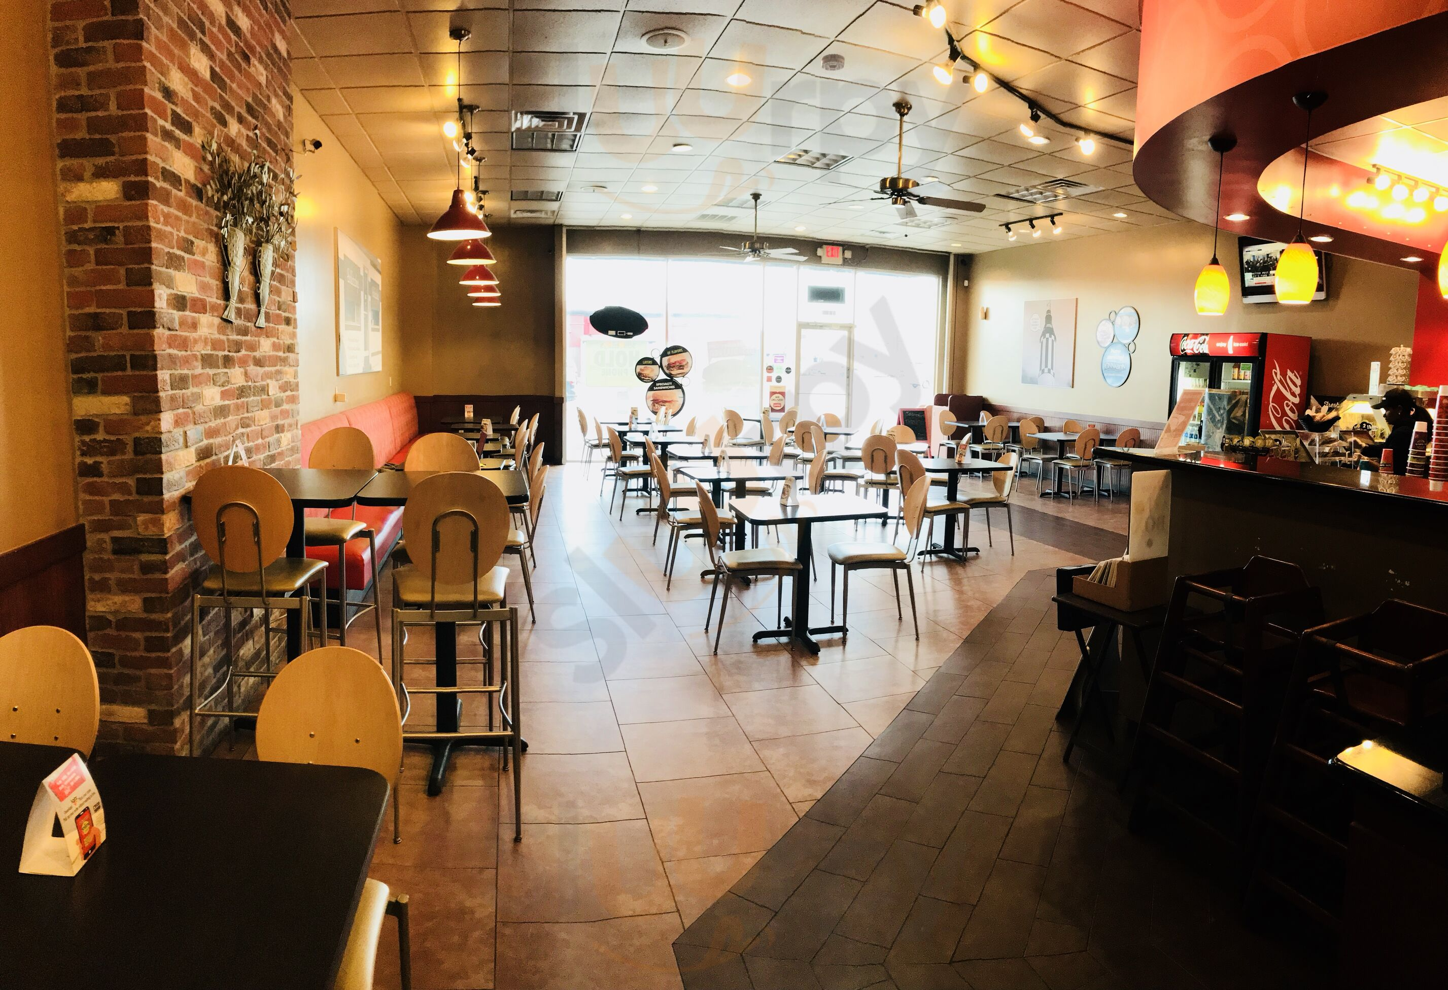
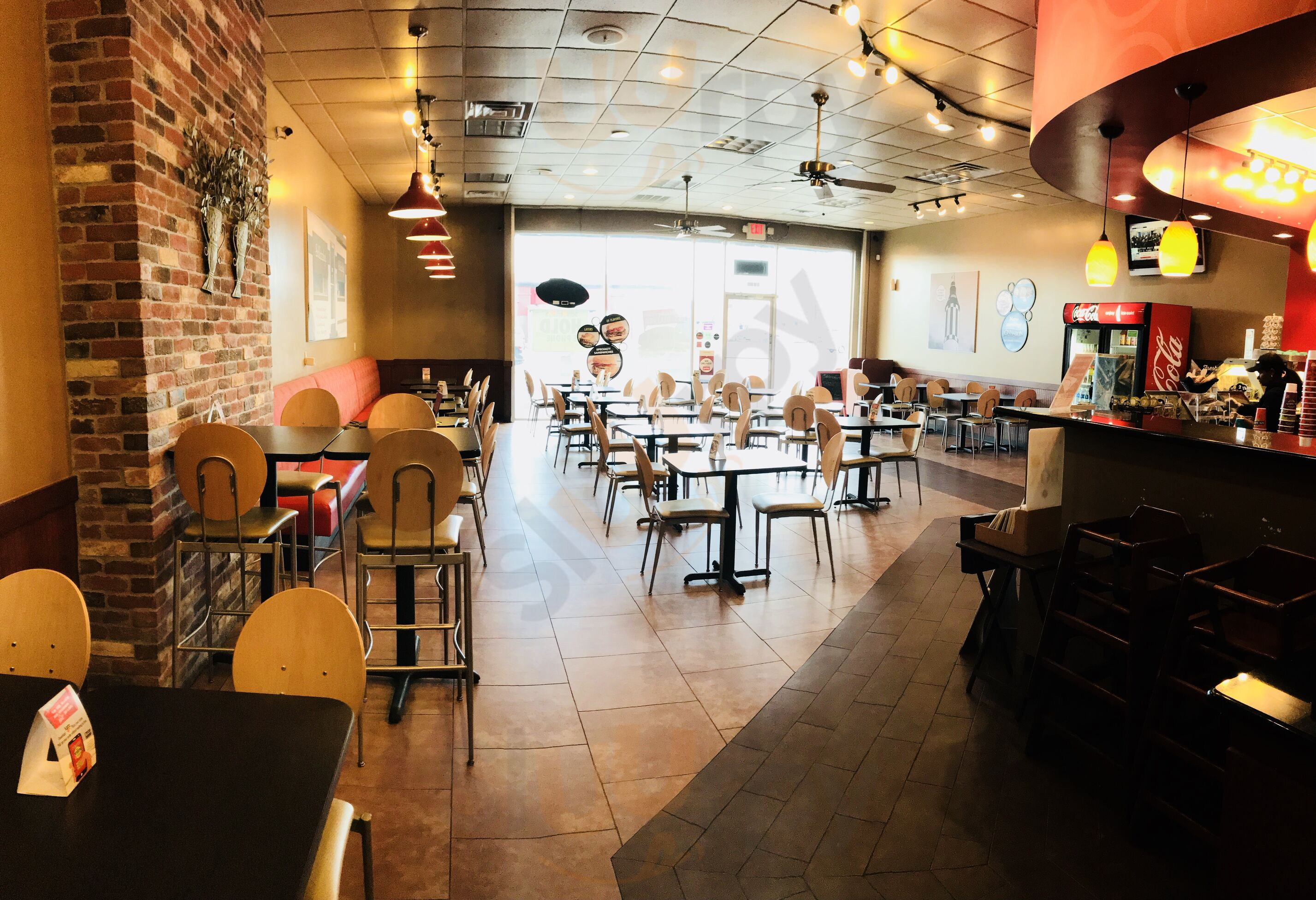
- smoke detector [821,53,845,72]
